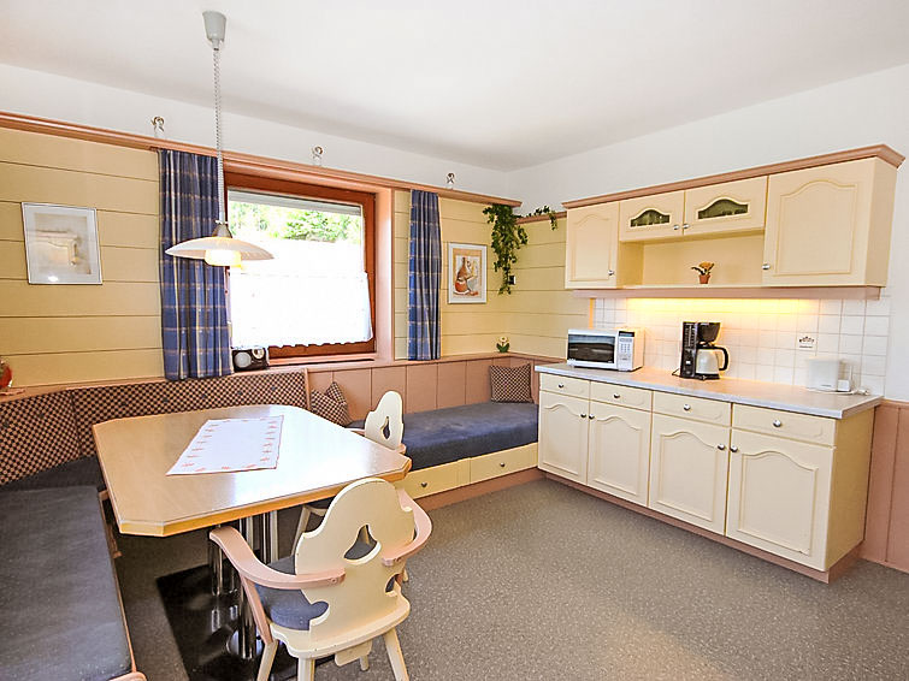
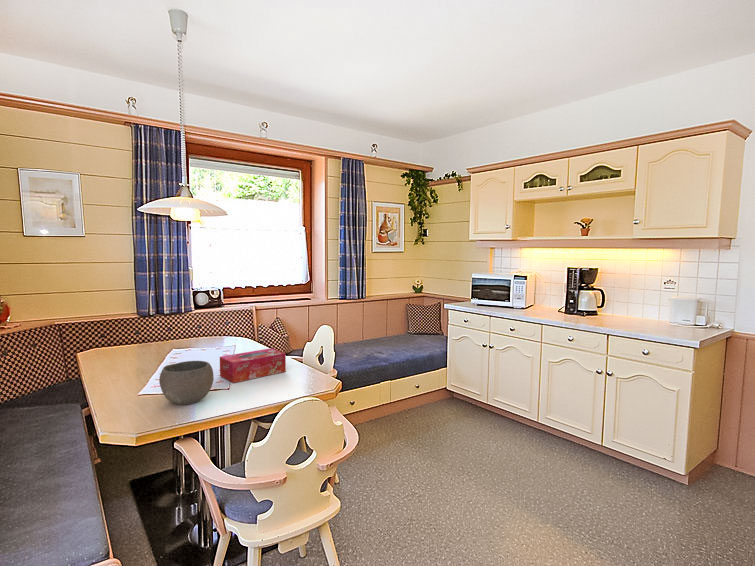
+ bowl [158,360,214,406]
+ tissue box [219,347,287,384]
